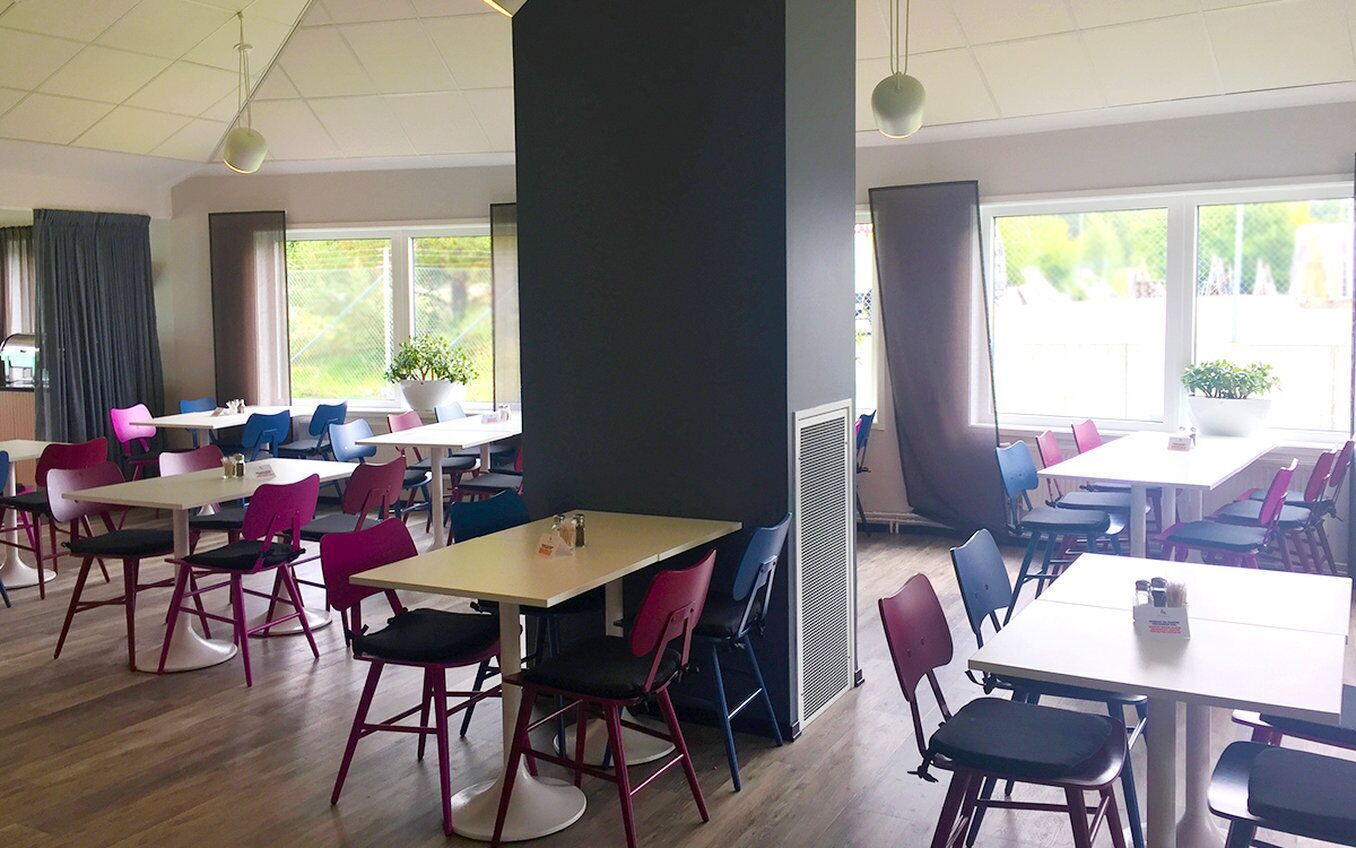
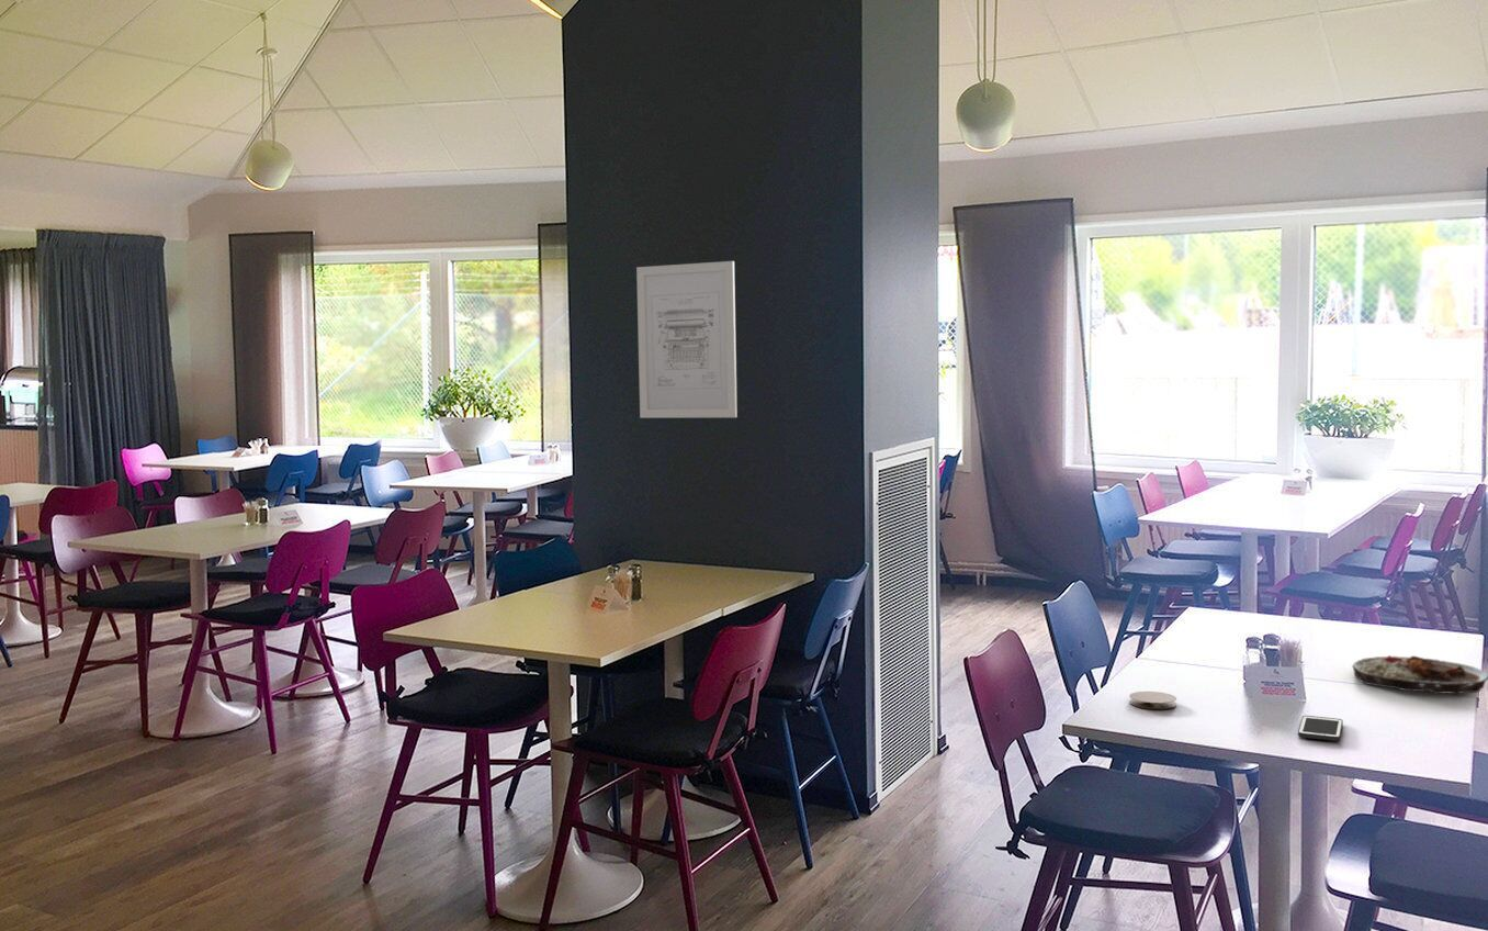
+ coaster [1128,691,1177,710]
+ plate [1351,654,1488,695]
+ cell phone [1297,715,1344,742]
+ wall art [635,260,739,419]
